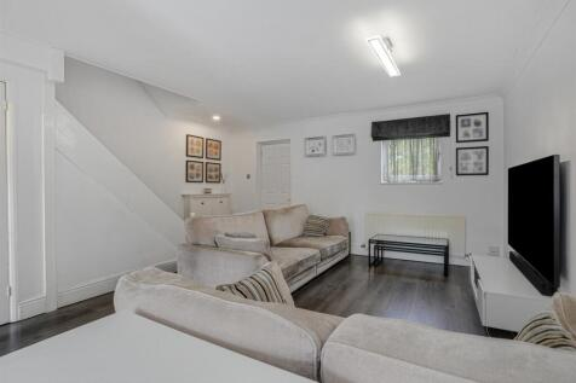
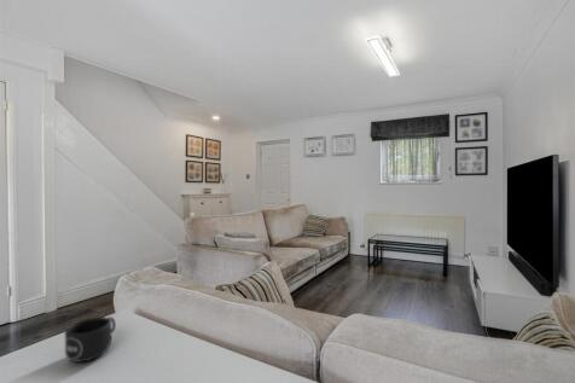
+ mug [64,315,117,364]
